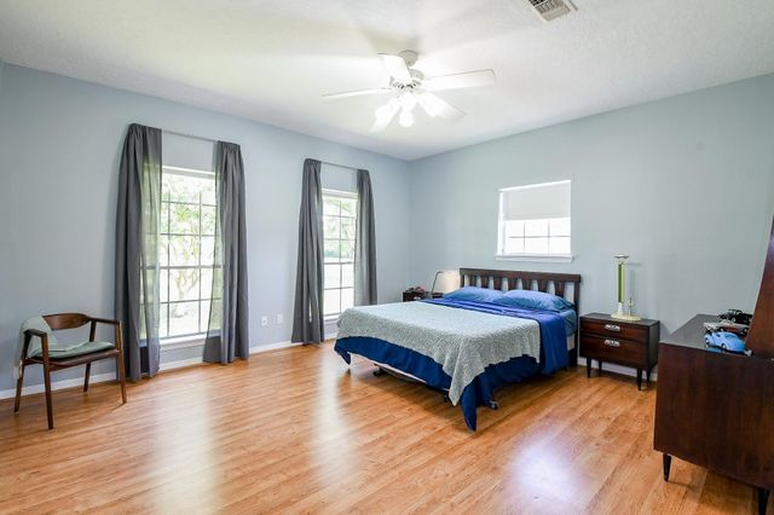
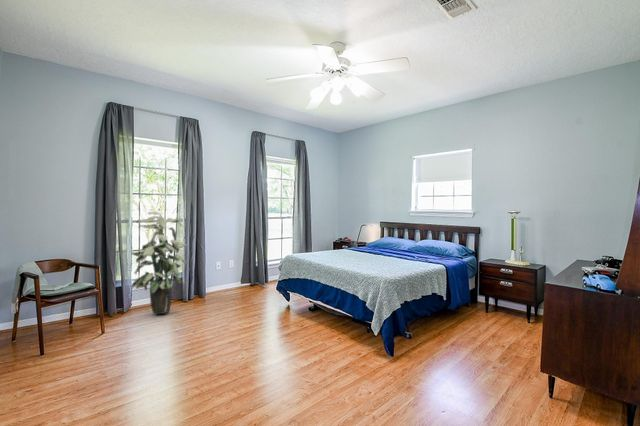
+ indoor plant [130,211,188,315]
